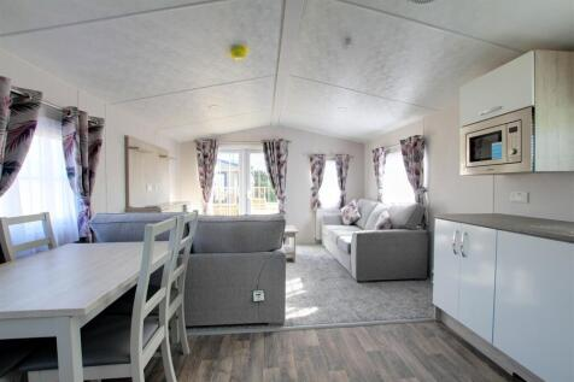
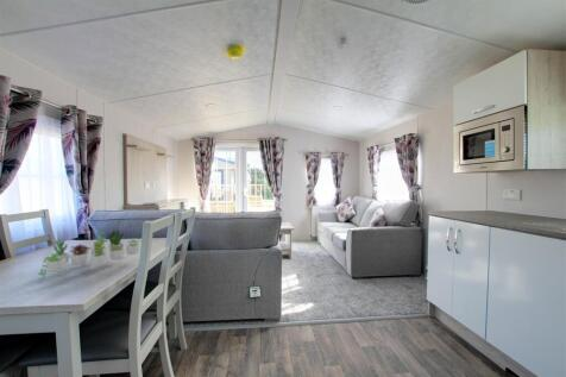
+ succulent plant [37,228,142,277]
